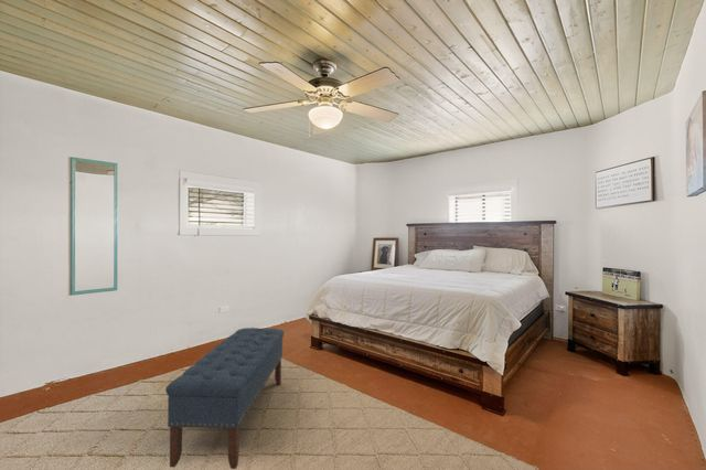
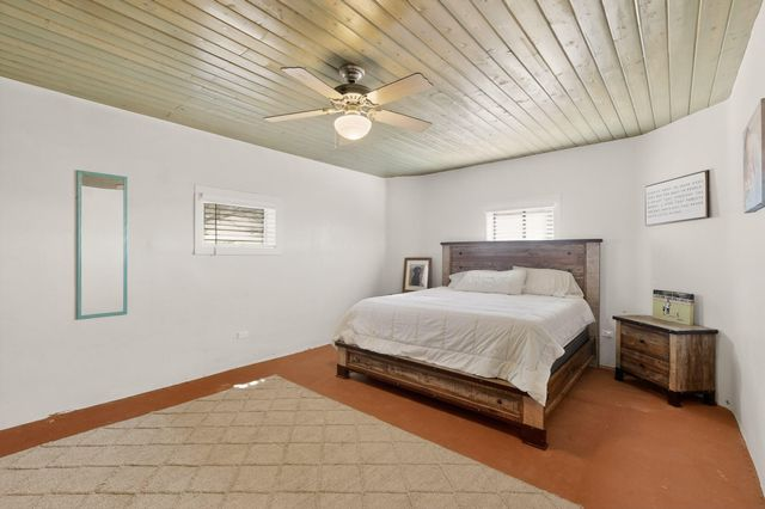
- bench [164,327,285,470]
